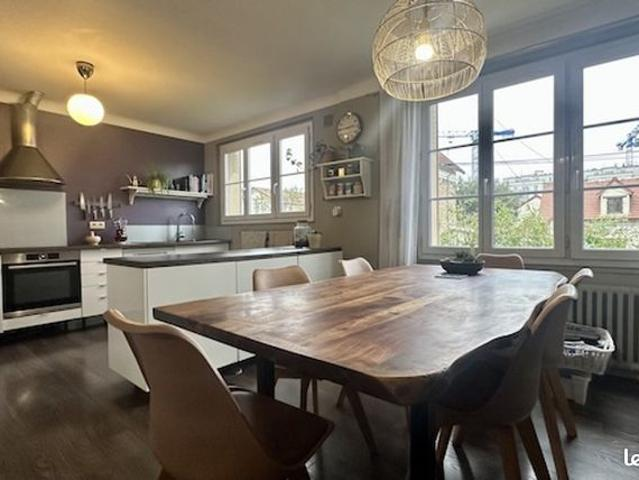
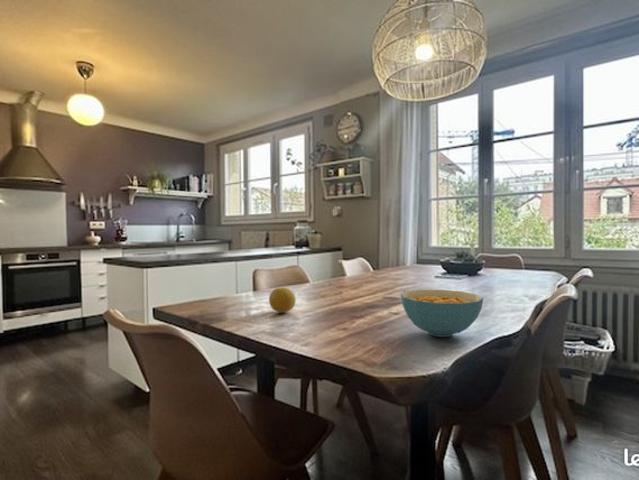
+ fruit [268,286,297,314]
+ cereal bowl [400,289,484,338]
